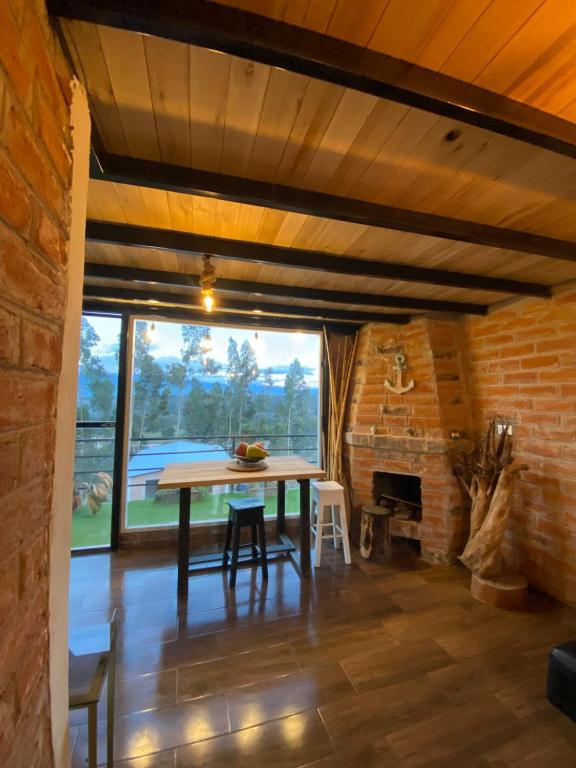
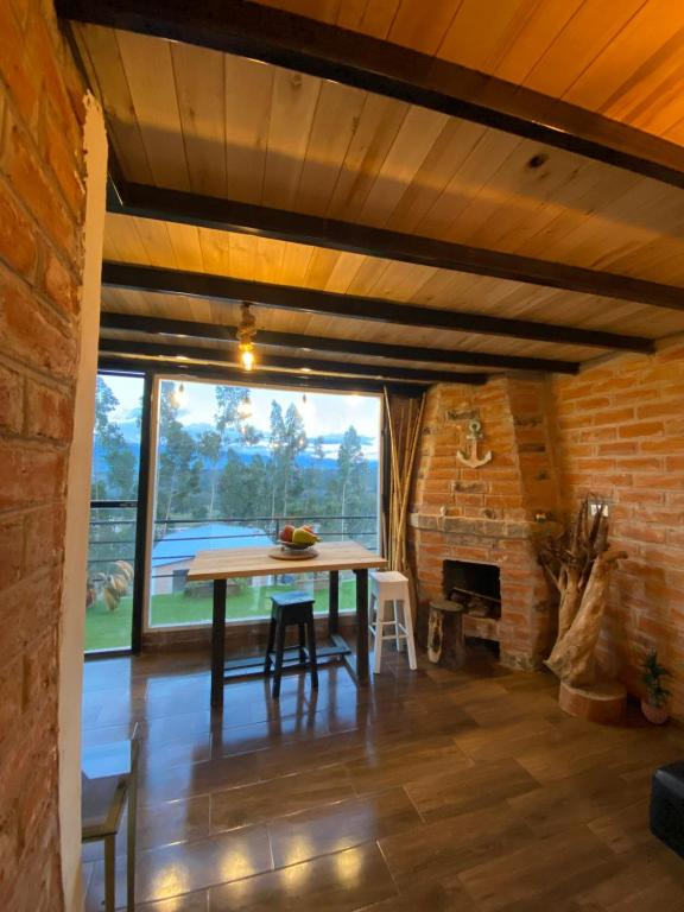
+ potted plant [631,646,678,726]
